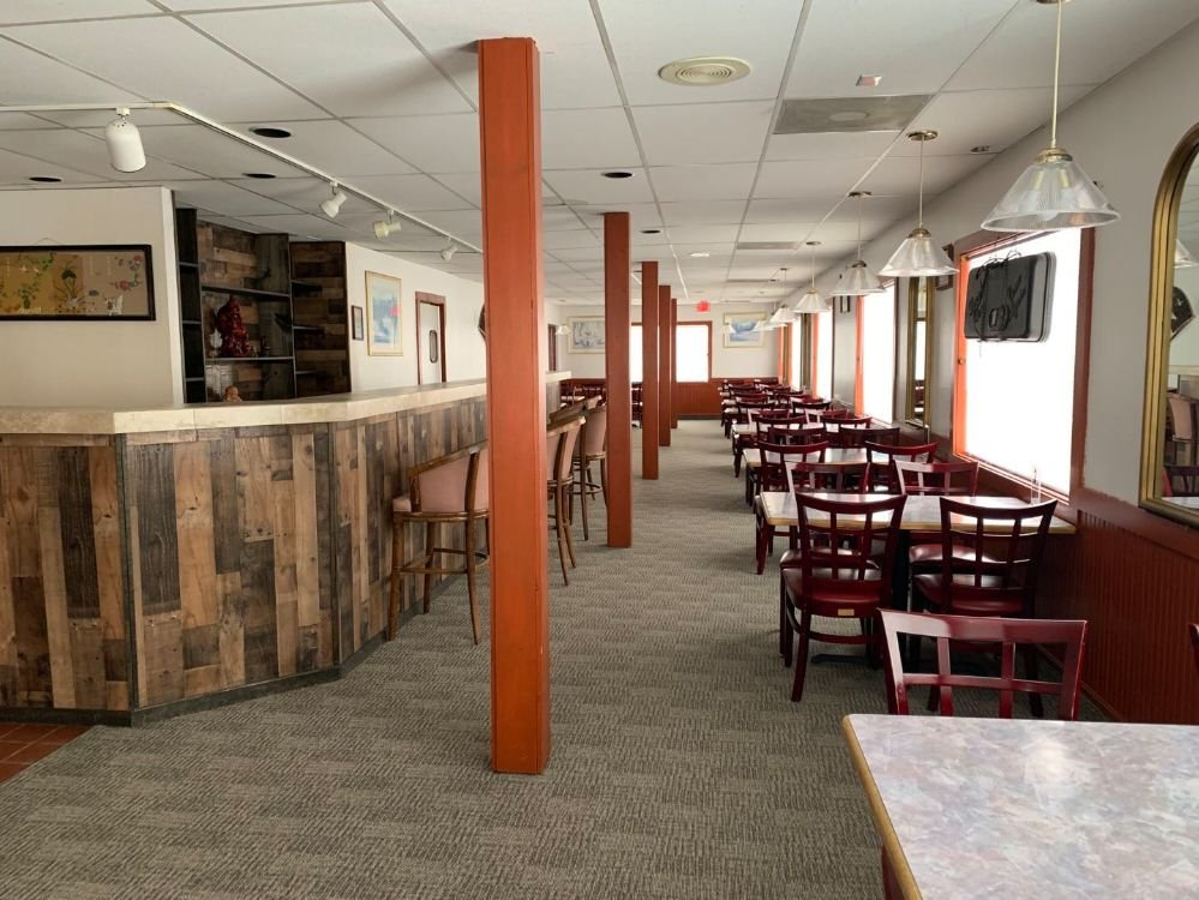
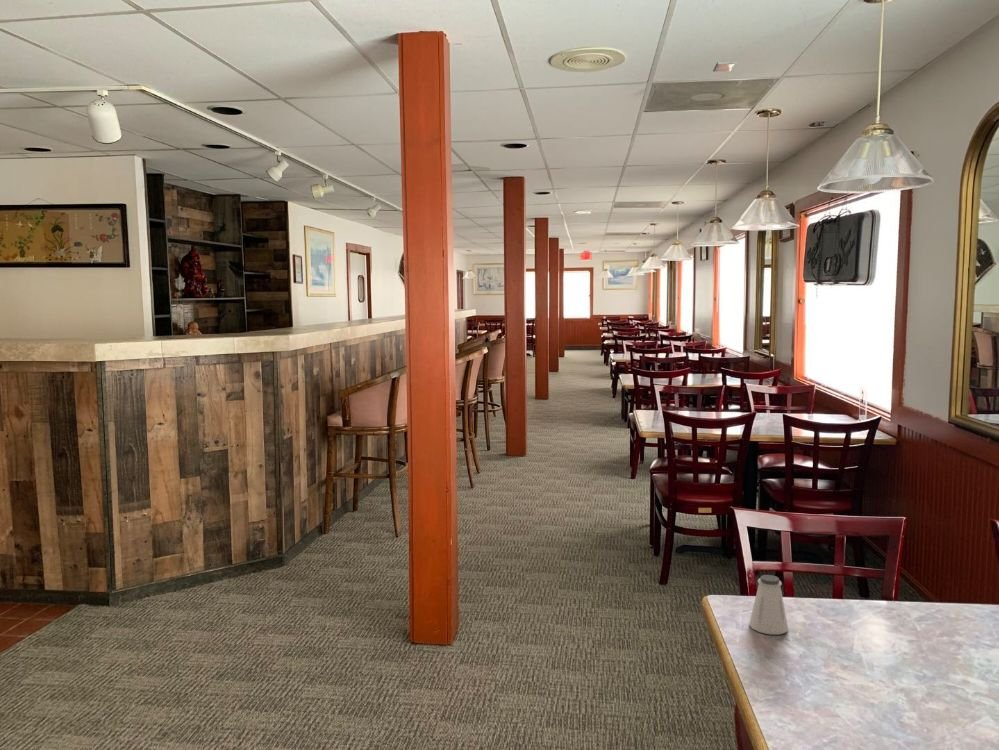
+ saltshaker [748,574,789,636]
